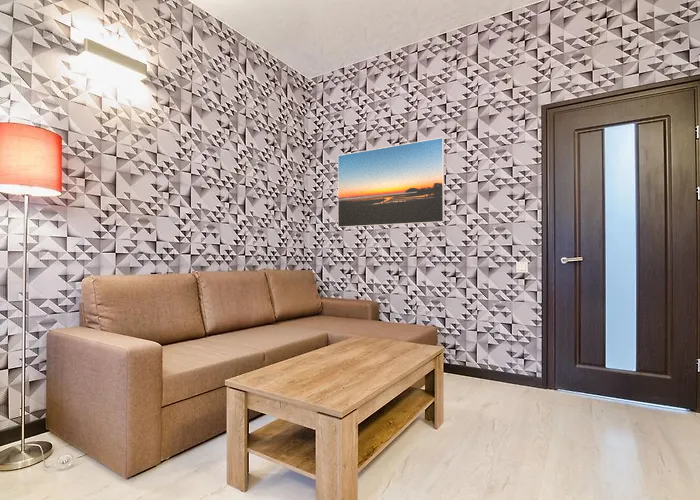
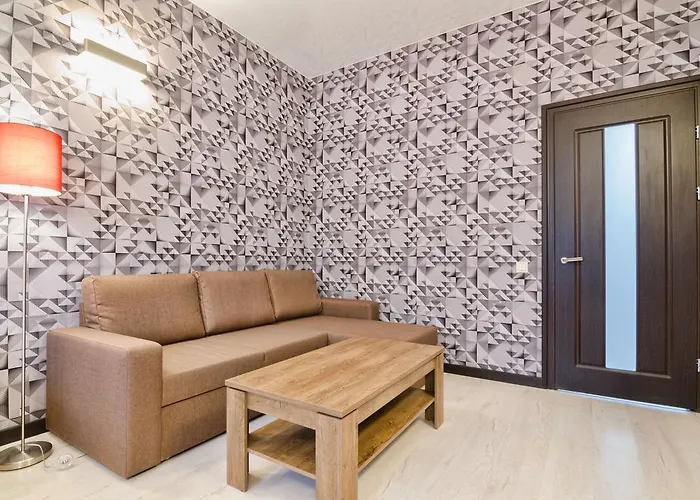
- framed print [337,137,445,228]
